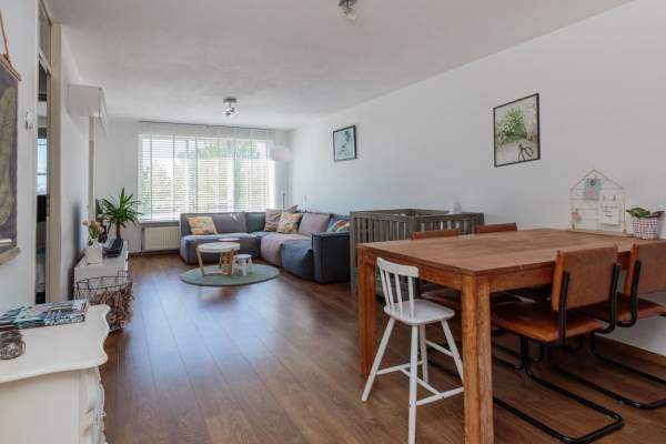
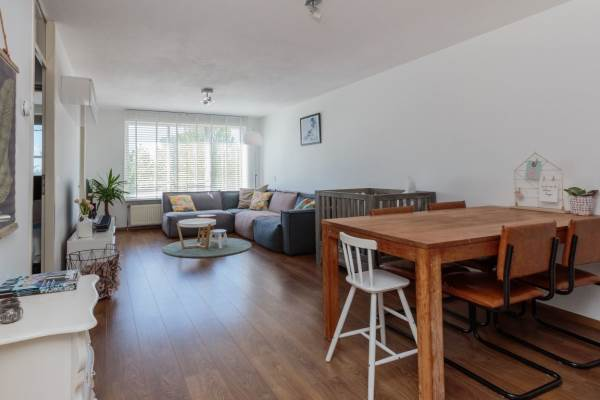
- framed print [492,92,542,169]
